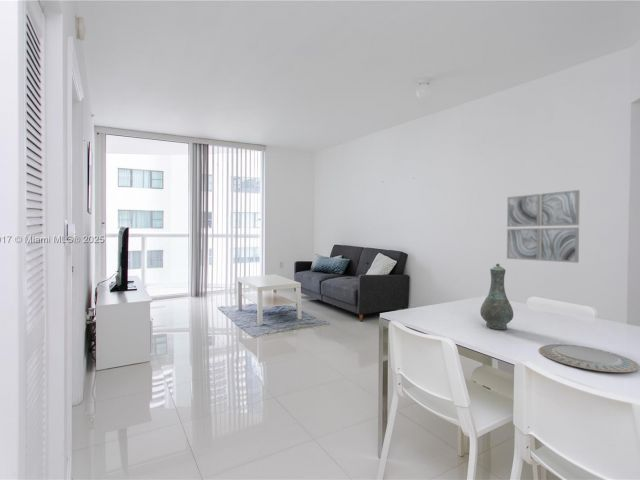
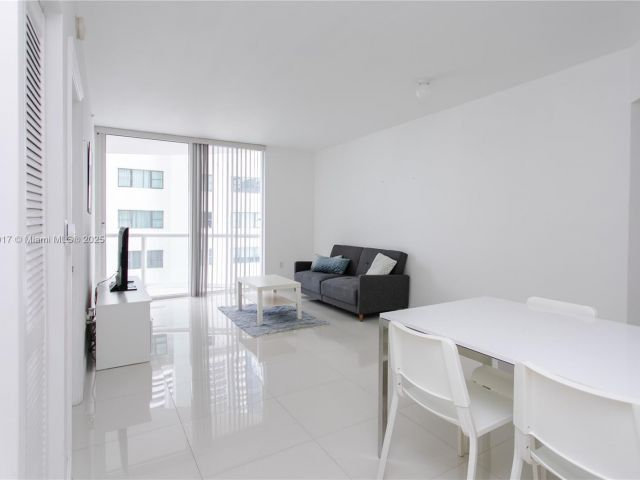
- wall art [506,189,581,264]
- vase [479,263,514,330]
- chinaware [538,344,640,373]
